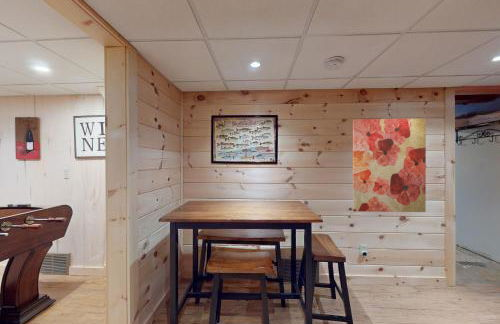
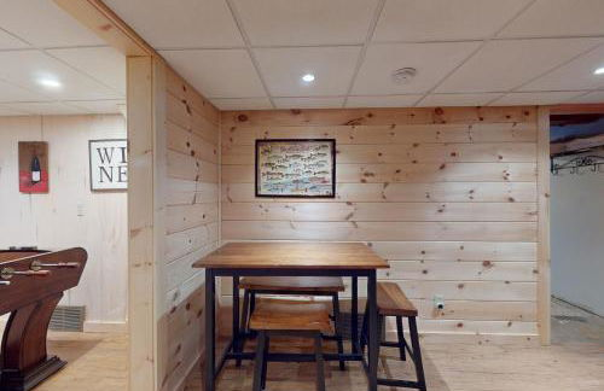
- wall art [352,117,427,213]
